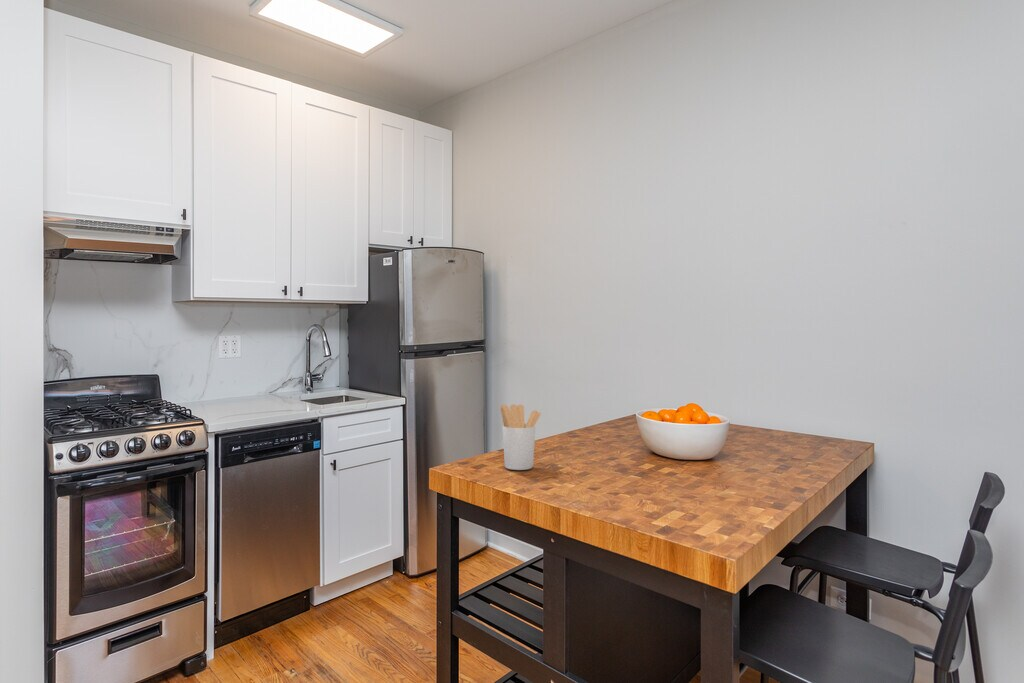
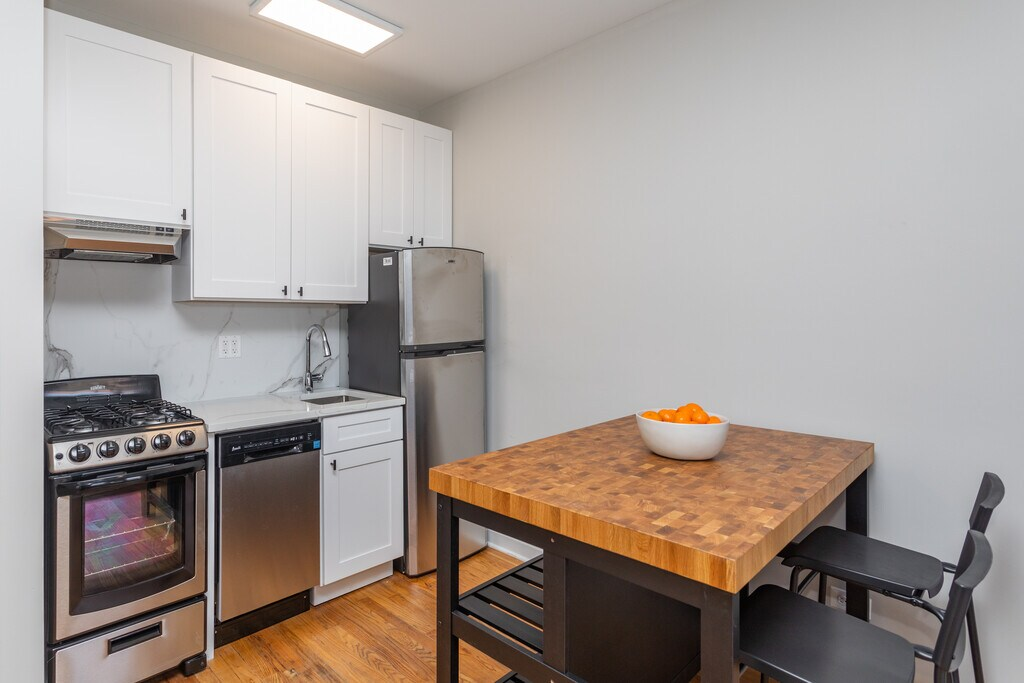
- utensil holder [499,403,541,471]
